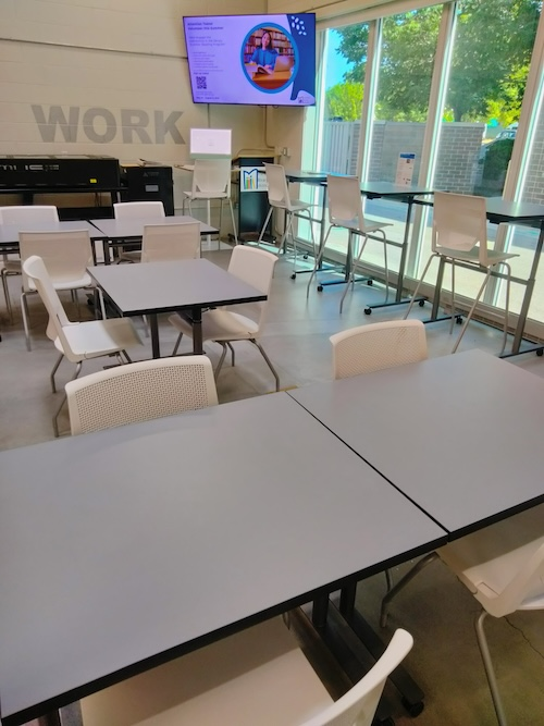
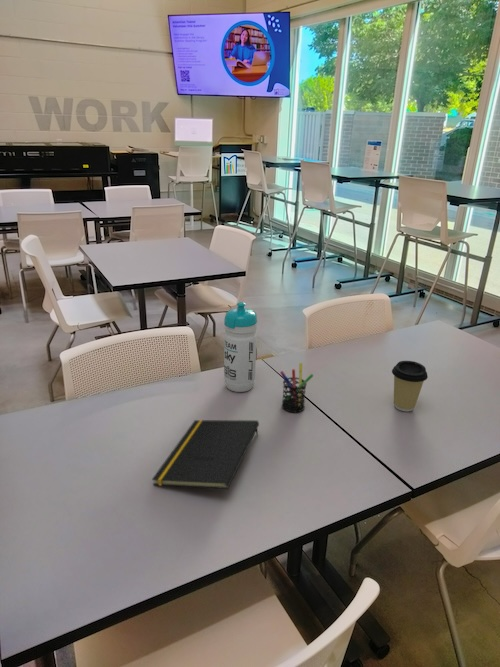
+ notepad [151,419,260,490]
+ pen holder [279,362,315,413]
+ coffee cup [391,360,429,412]
+ water bottle [223,301,258,393]
